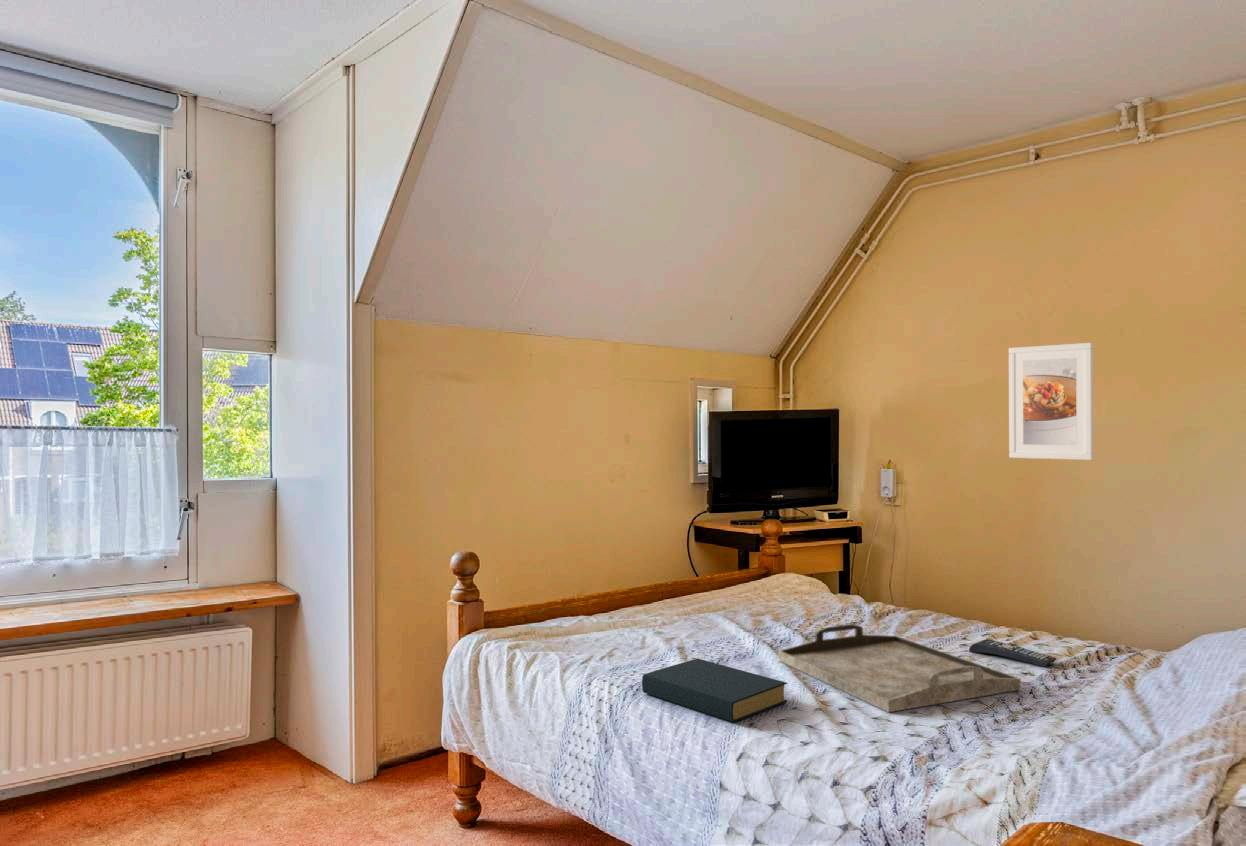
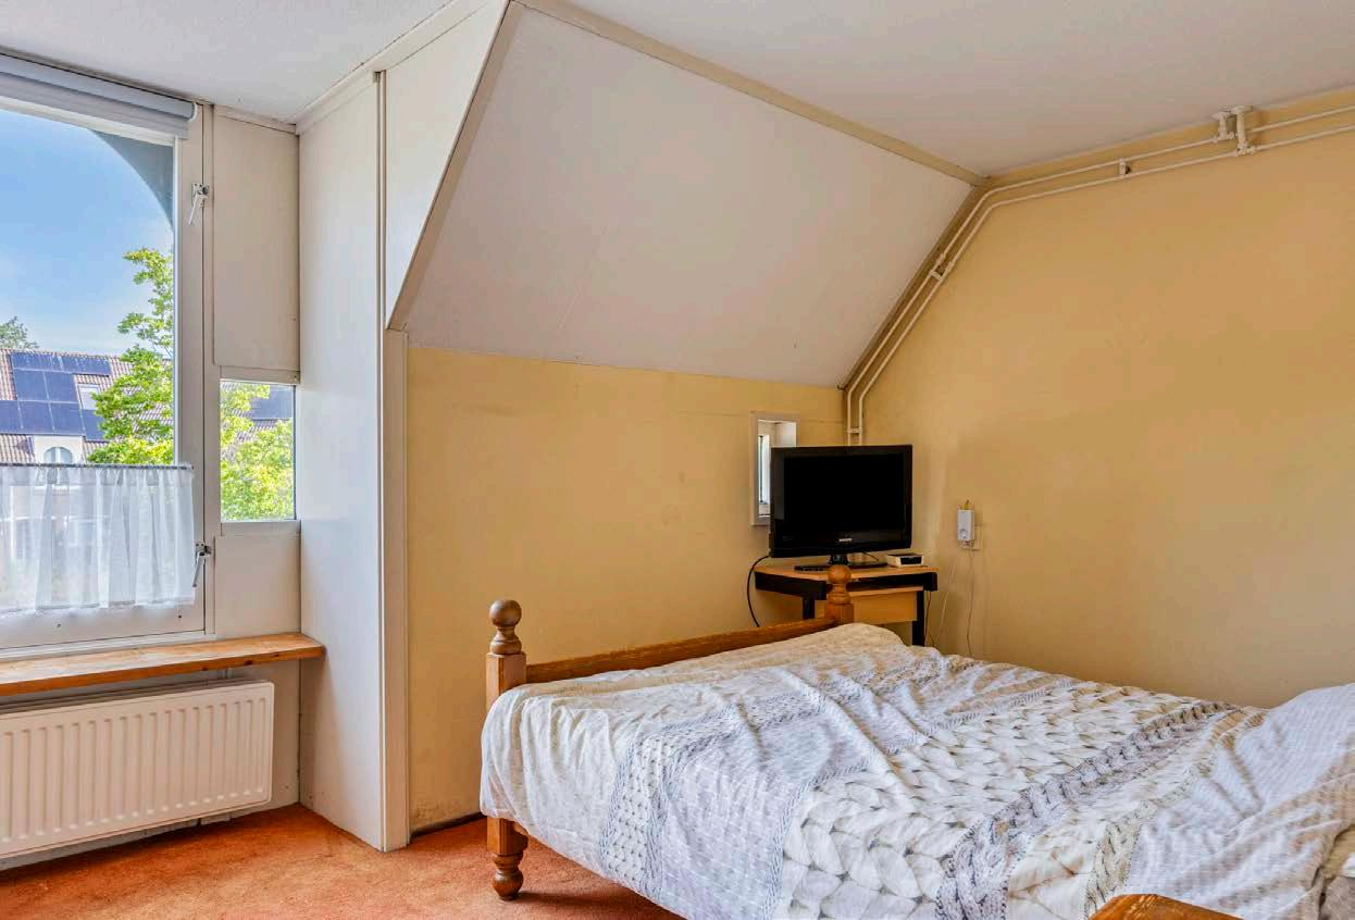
- remote control [968,638,1057,668]
- hardback book [641,658,788,723]
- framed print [1008,342,1094,461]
- serving tray [778,623,1022,713]
